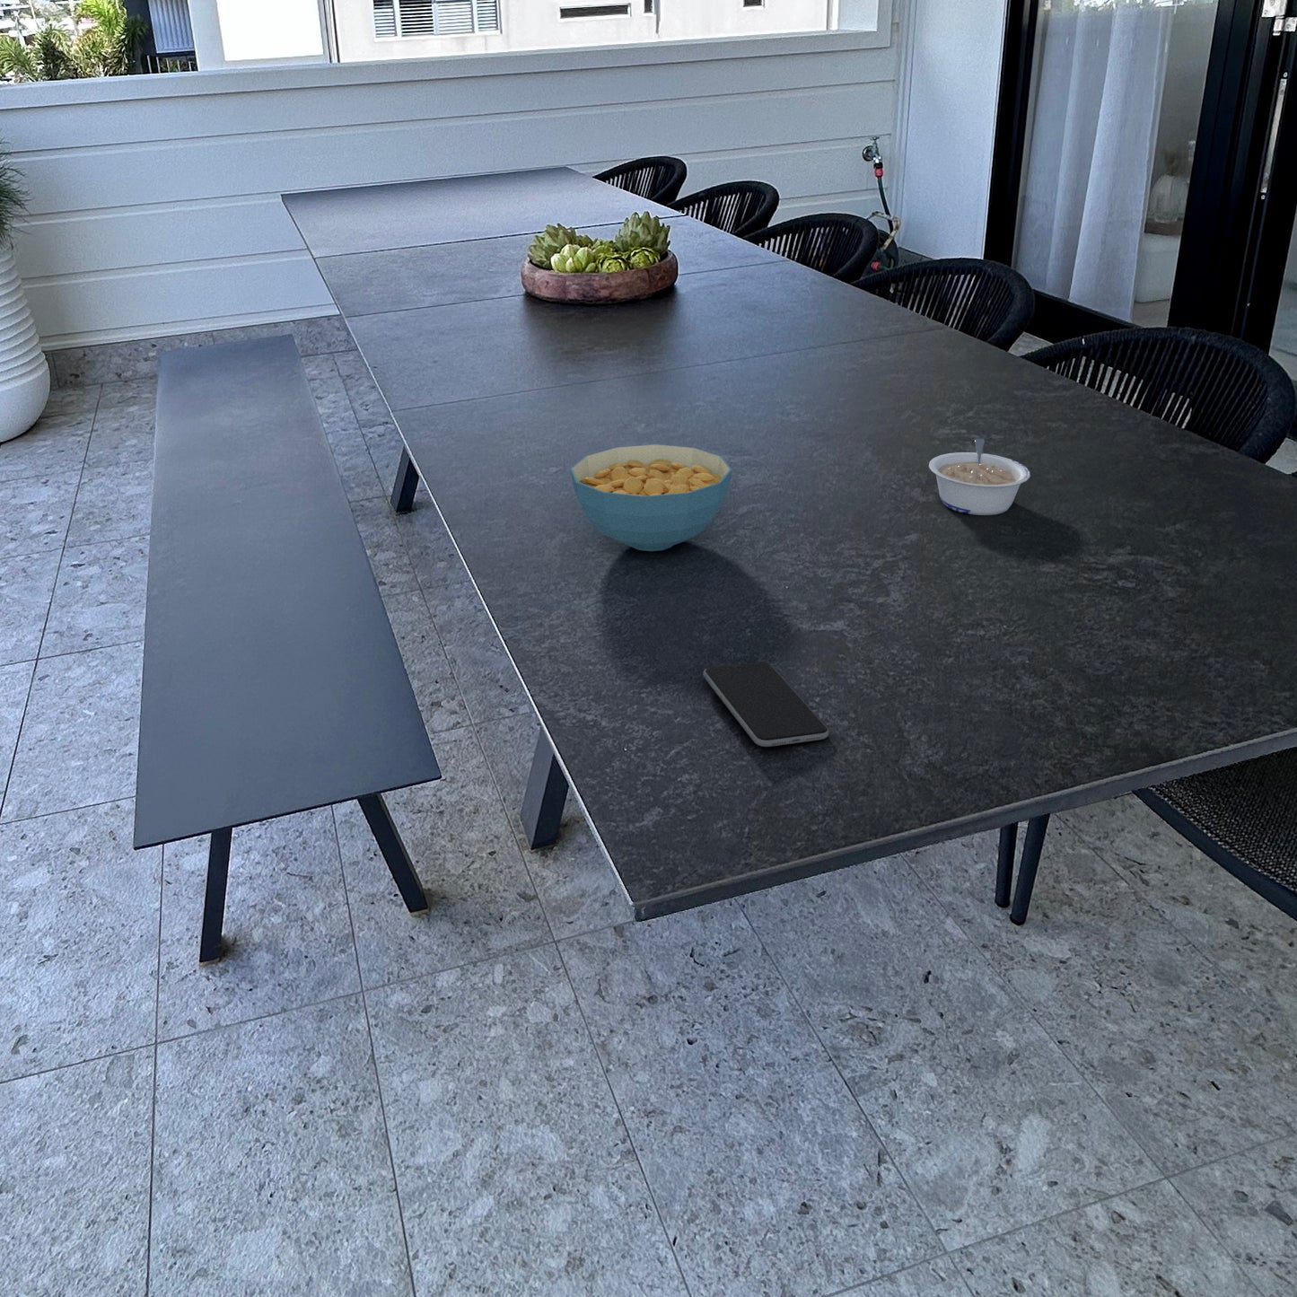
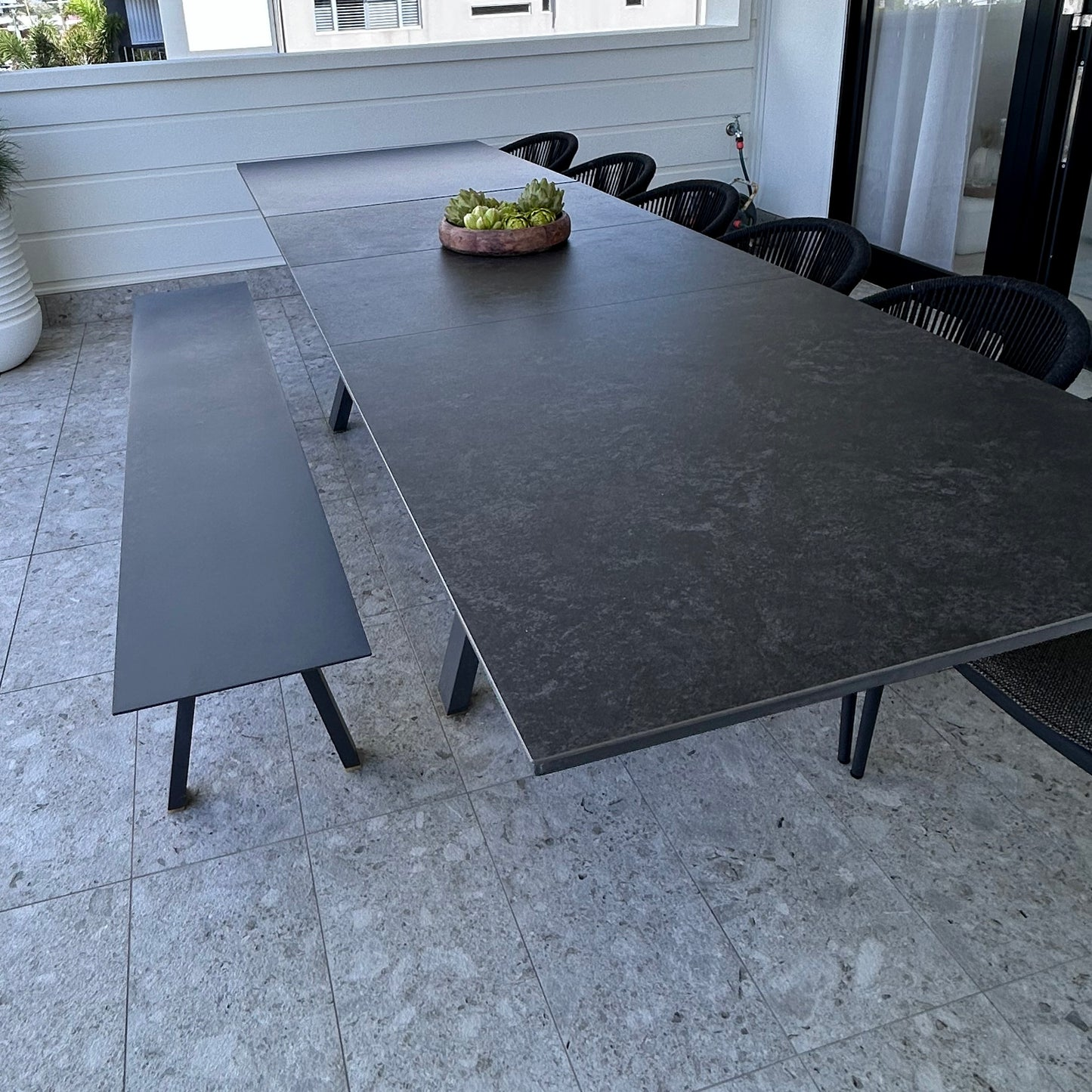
- cereal bowl [569,443,733,552]
- smartphone [702,660,830,748]
- legume [928,438,1031,517]
